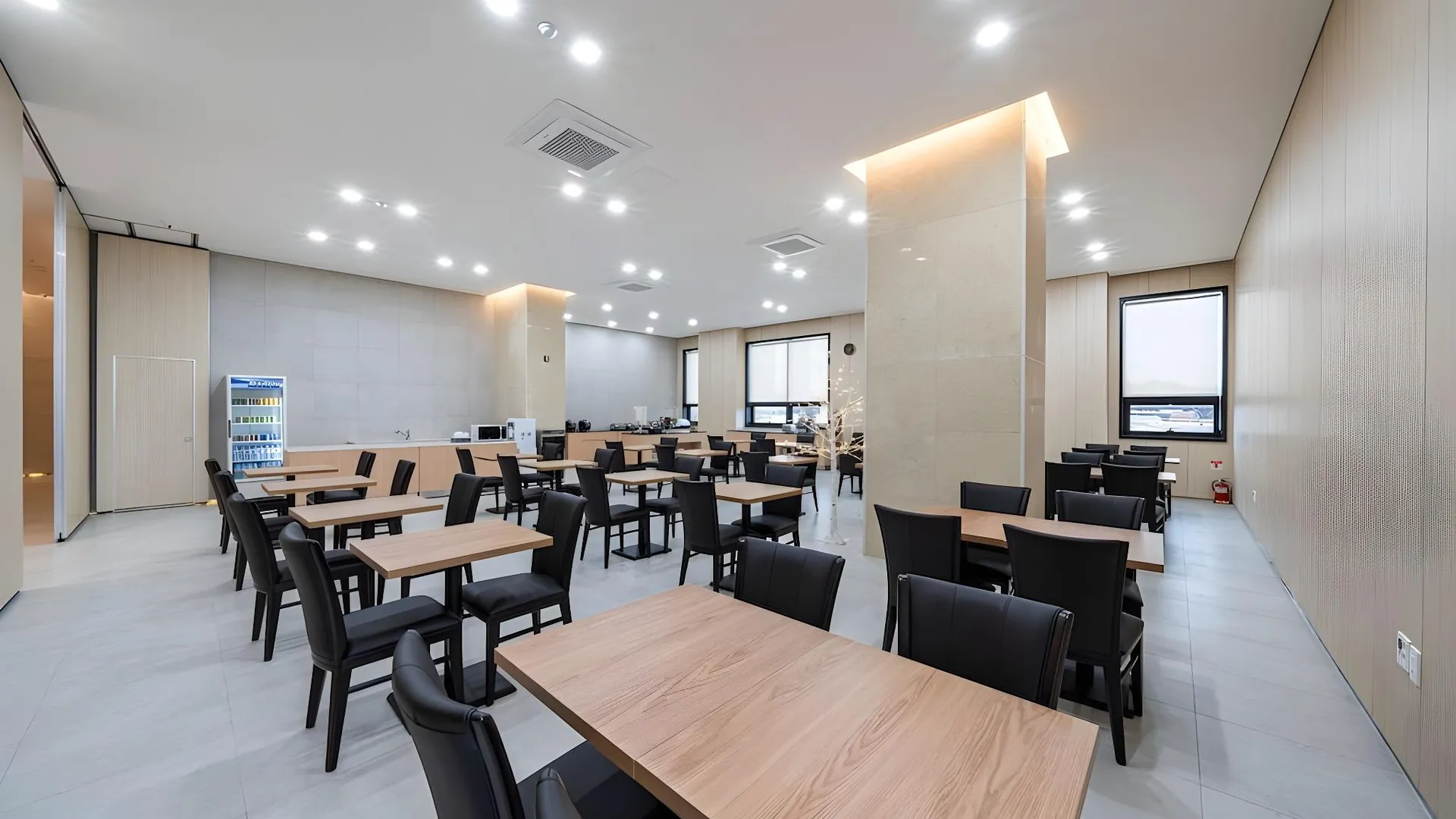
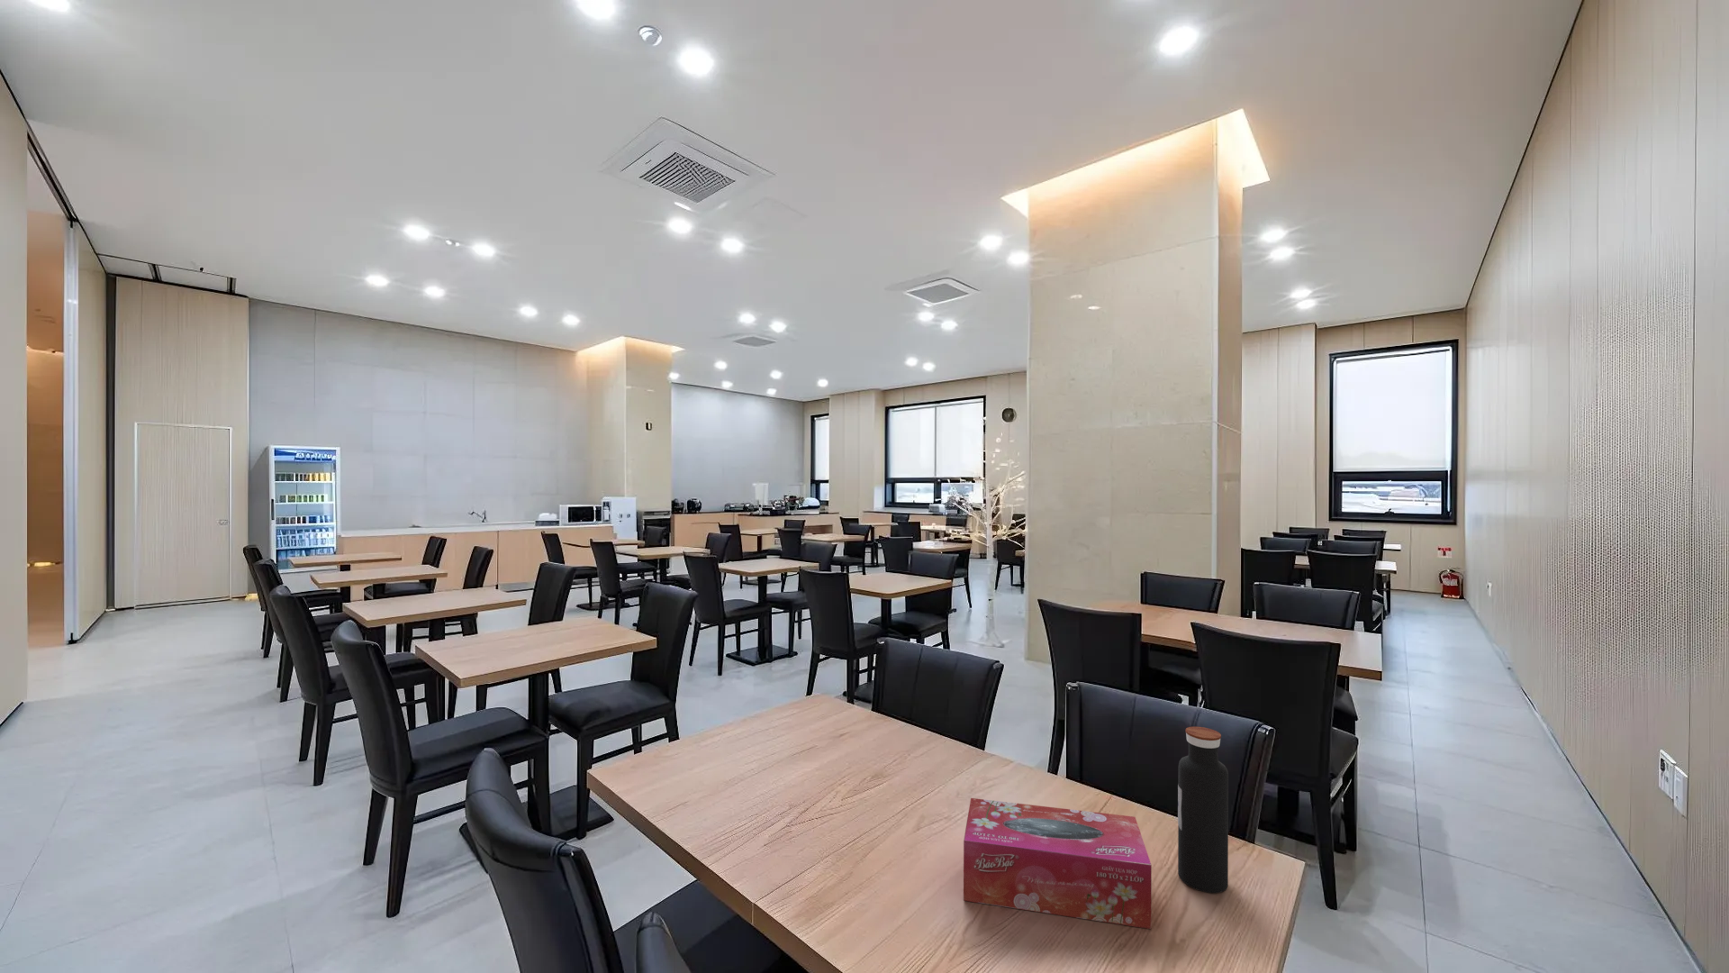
+ tissue box [963,797,1153,930]
+ water bottle [1177,726,1229,893]
